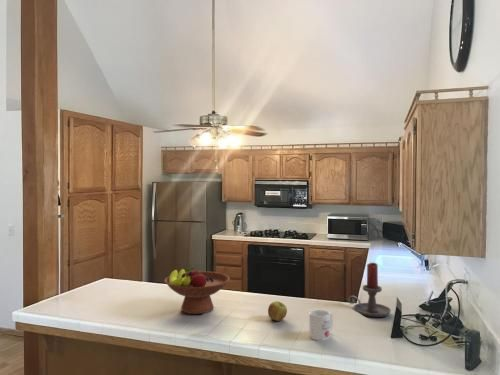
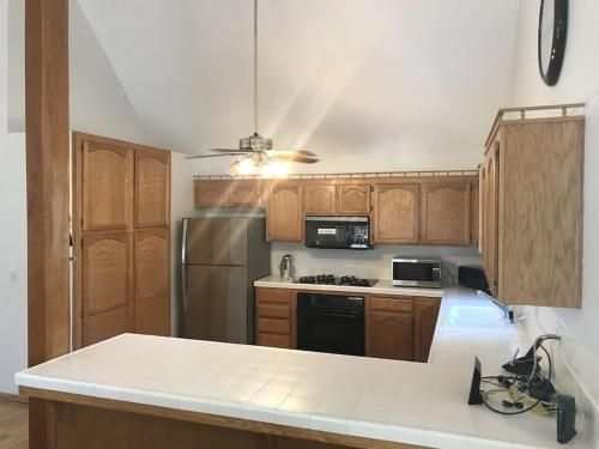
- mug [308,309,334,342]
- candle holder [347,262,392,318]
- fruit bowl [163,267,231,315]
- apple [267,300,288,322]
